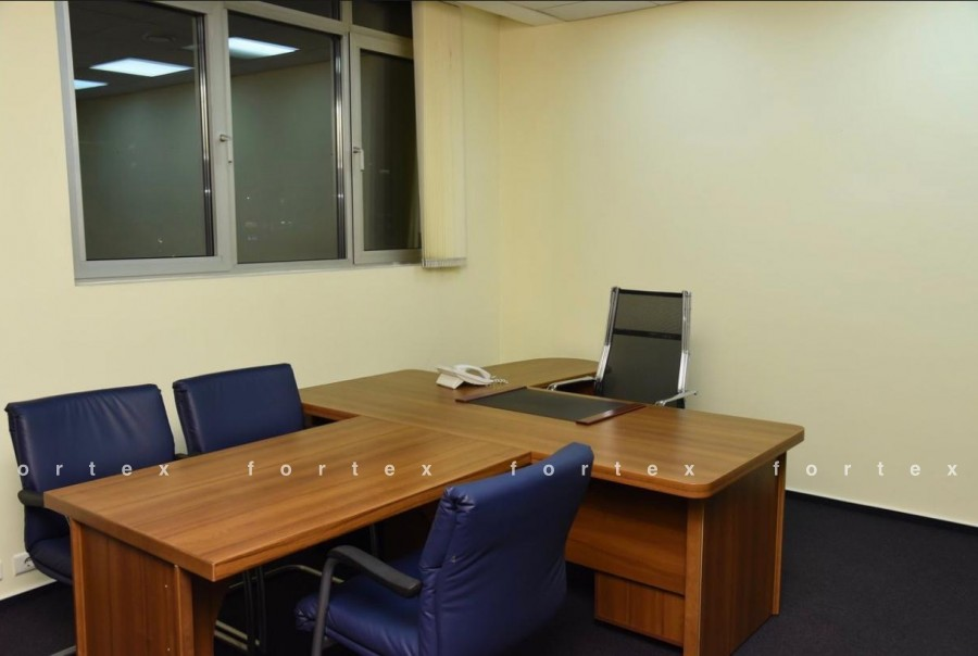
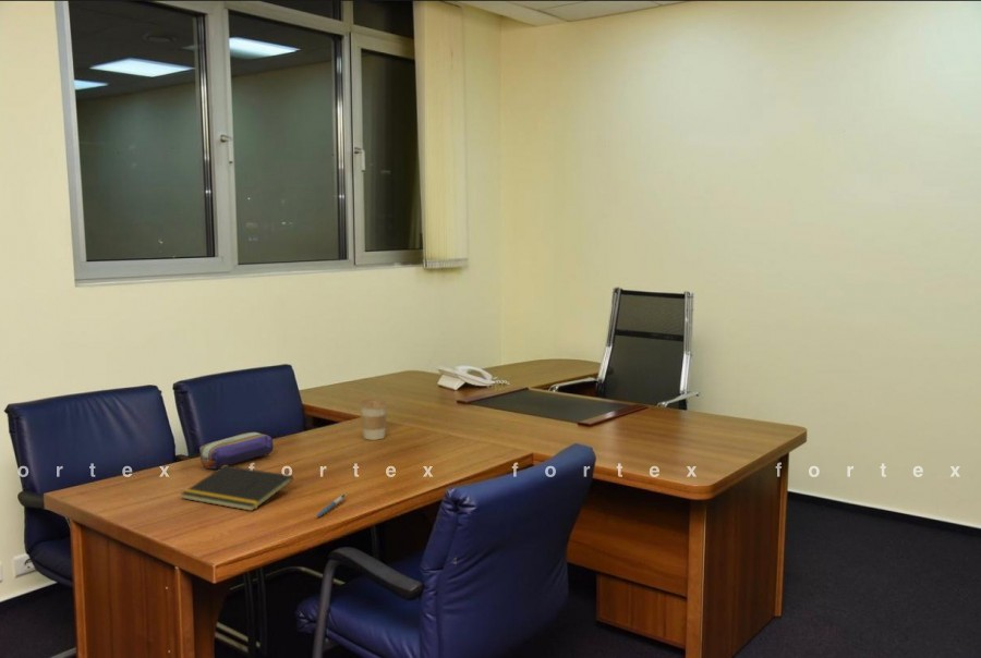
+ coffee cup [359,398,389,441]
+ notepad [180,465,294,512]
+ pen [316,493,347,519]
+ pencil case [198,431,275,471]
